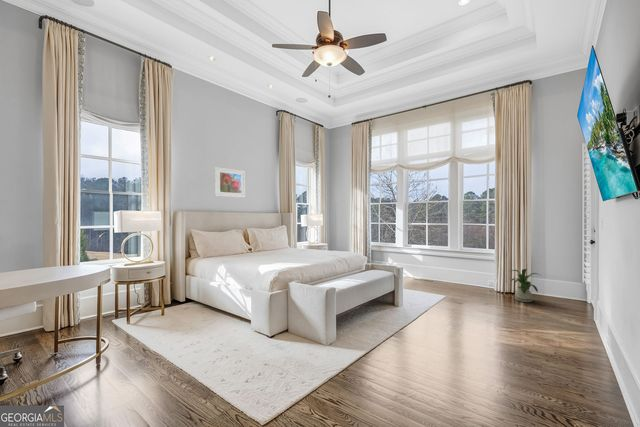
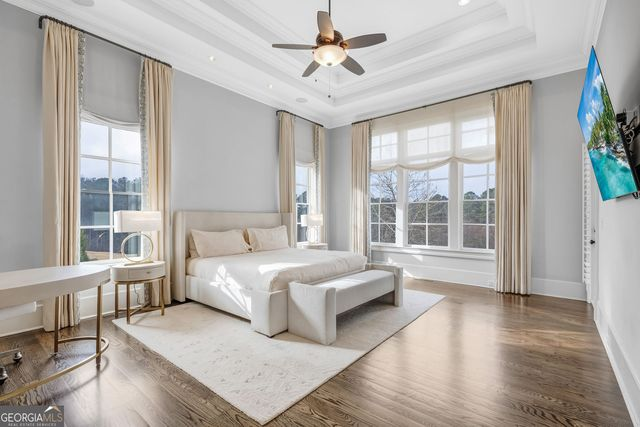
- house plant [510,268,541,303]
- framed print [214,166,246,199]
